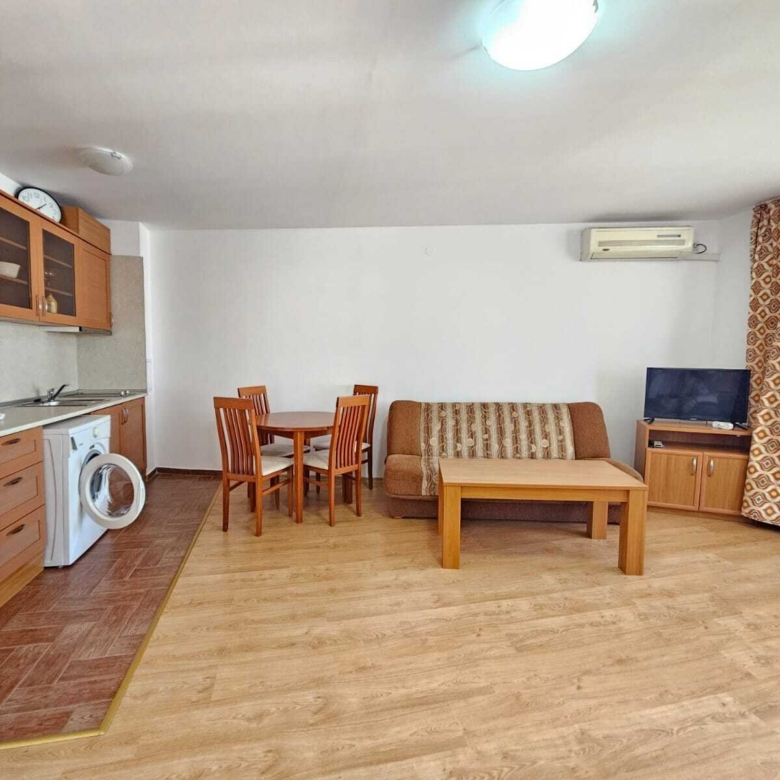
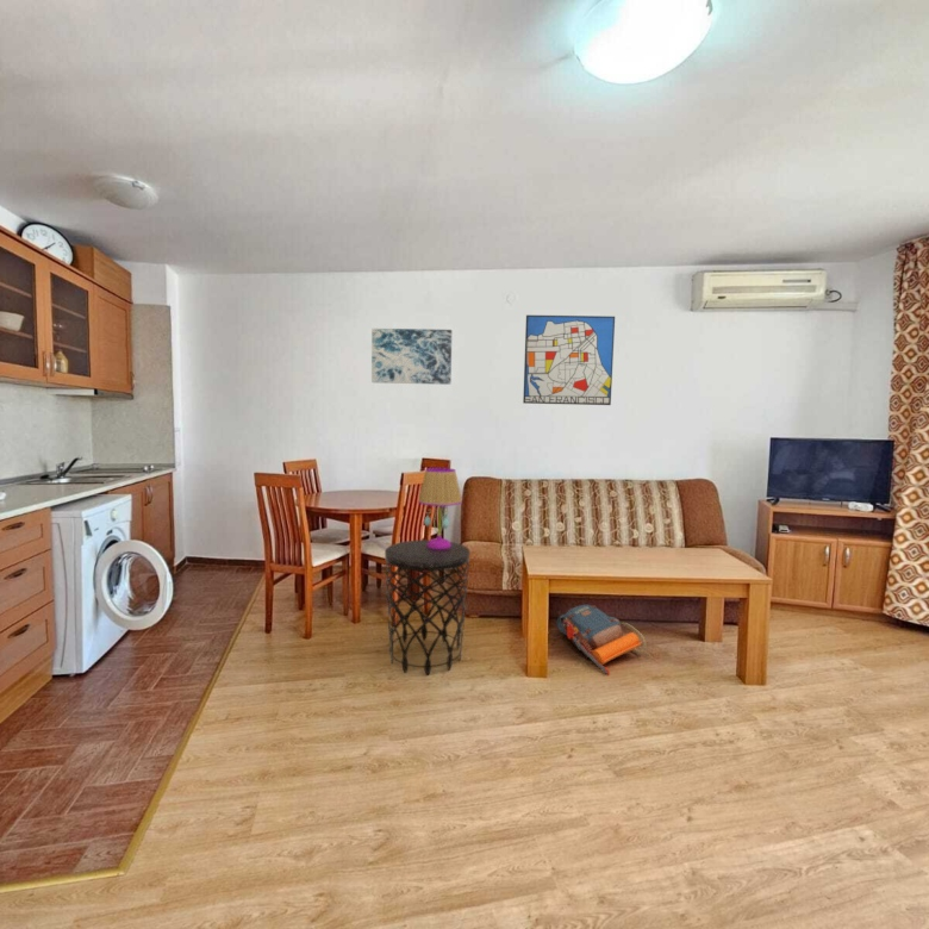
+ wall art [370,328,453,386]
+ backpack [556,604,657,677]
+ wall art [522,314,616,406]
+ table lamp [418,467,462,549]
+ side table [384,538,470,677]
